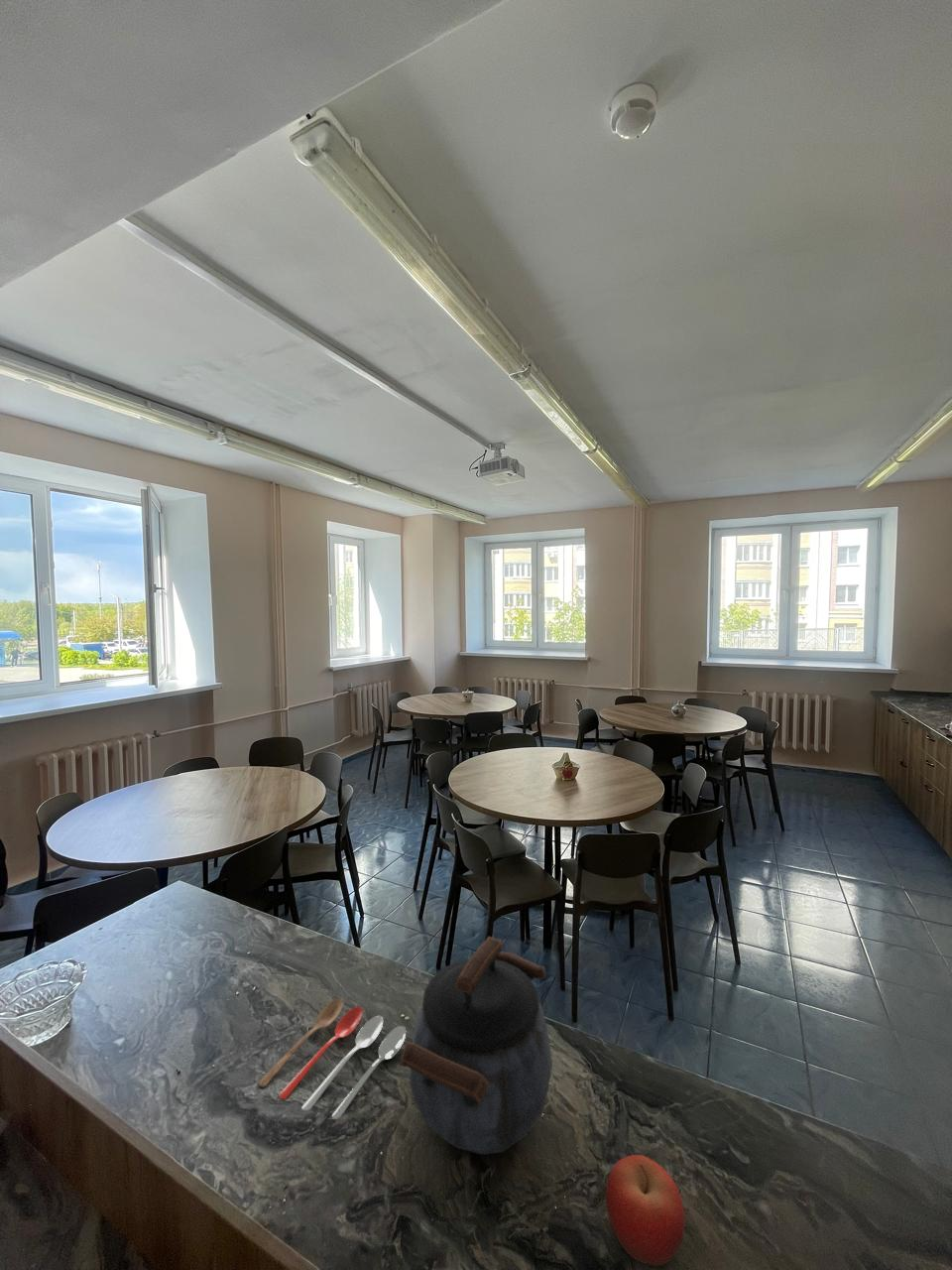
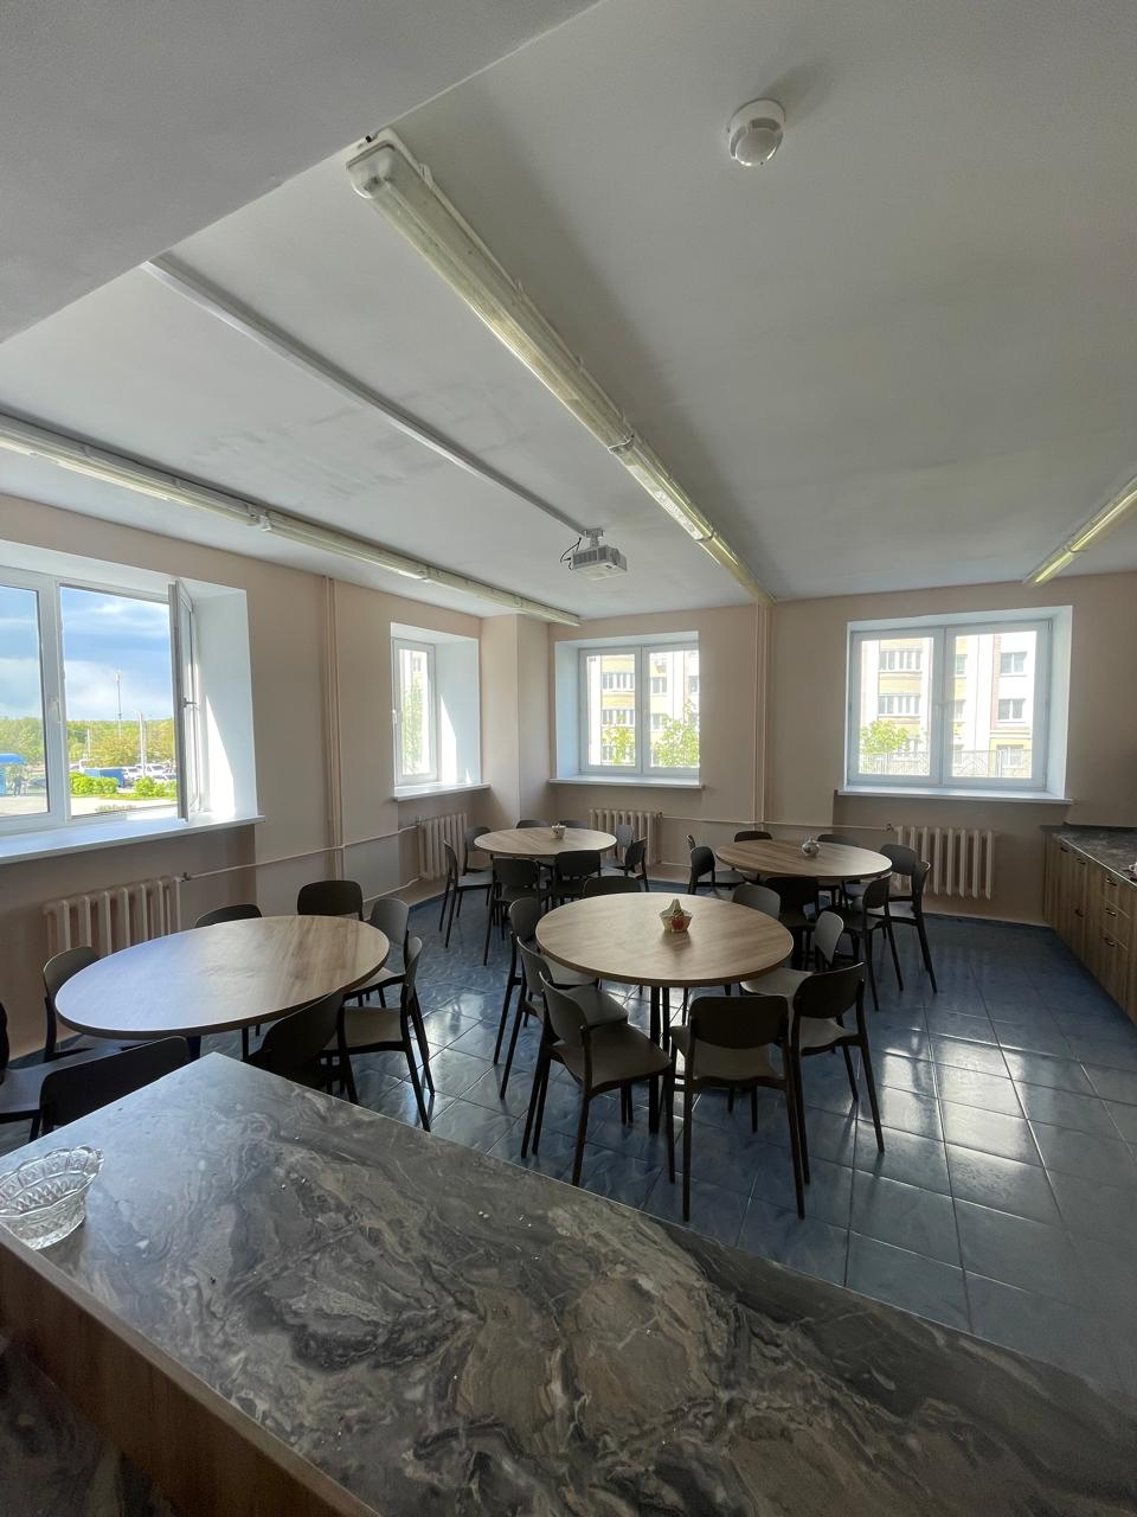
- fruit [605,1154,685,1267]
- cooking utensil [258,997,407,1120]
- kettle [400,936,553,1156]
